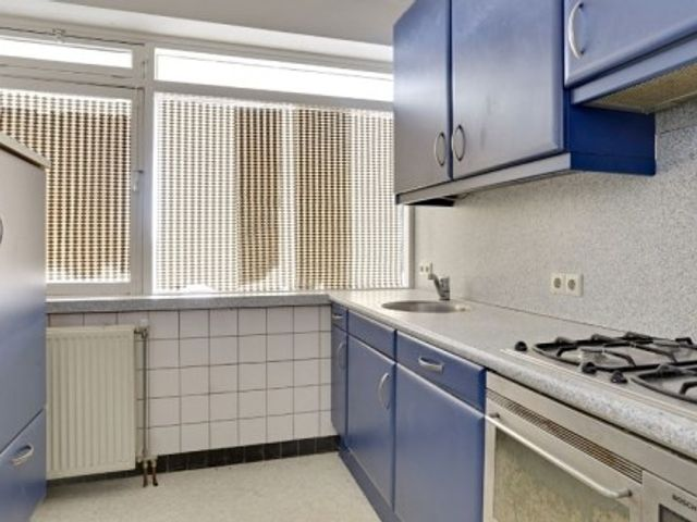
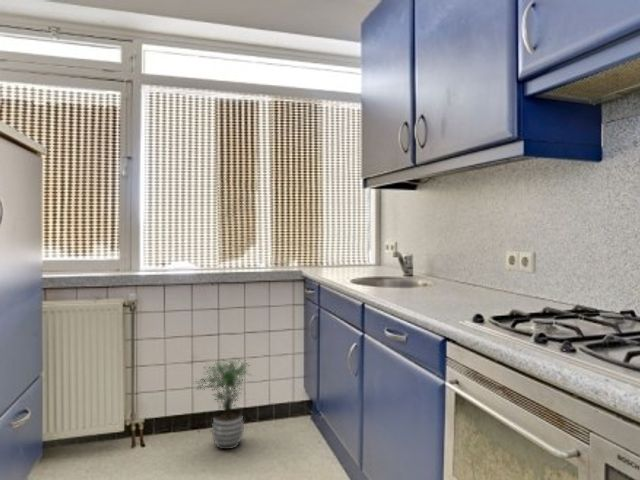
+ potted plant [193,356,255,451]
